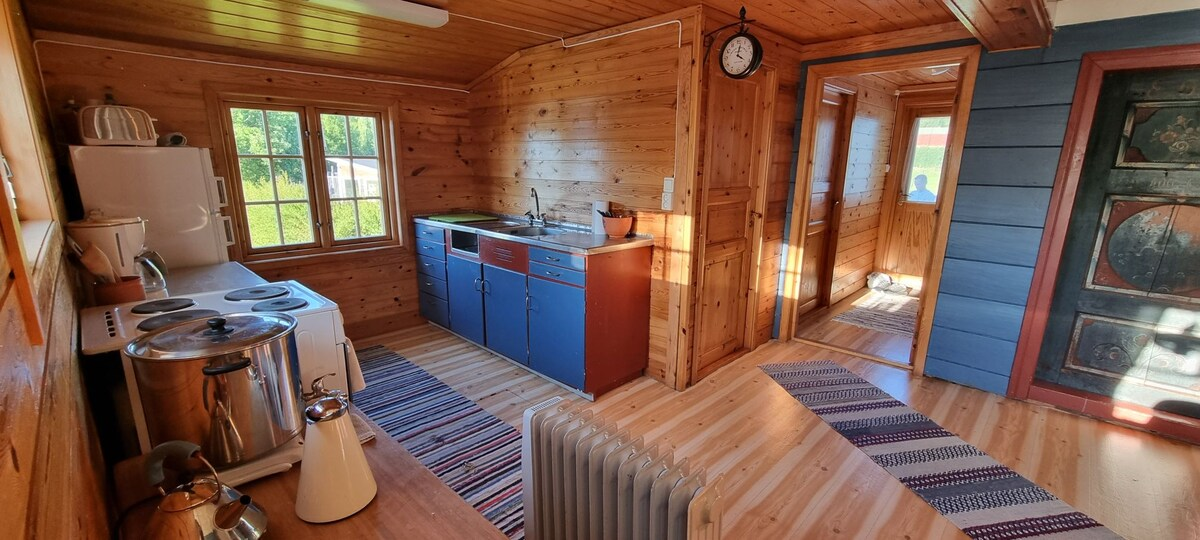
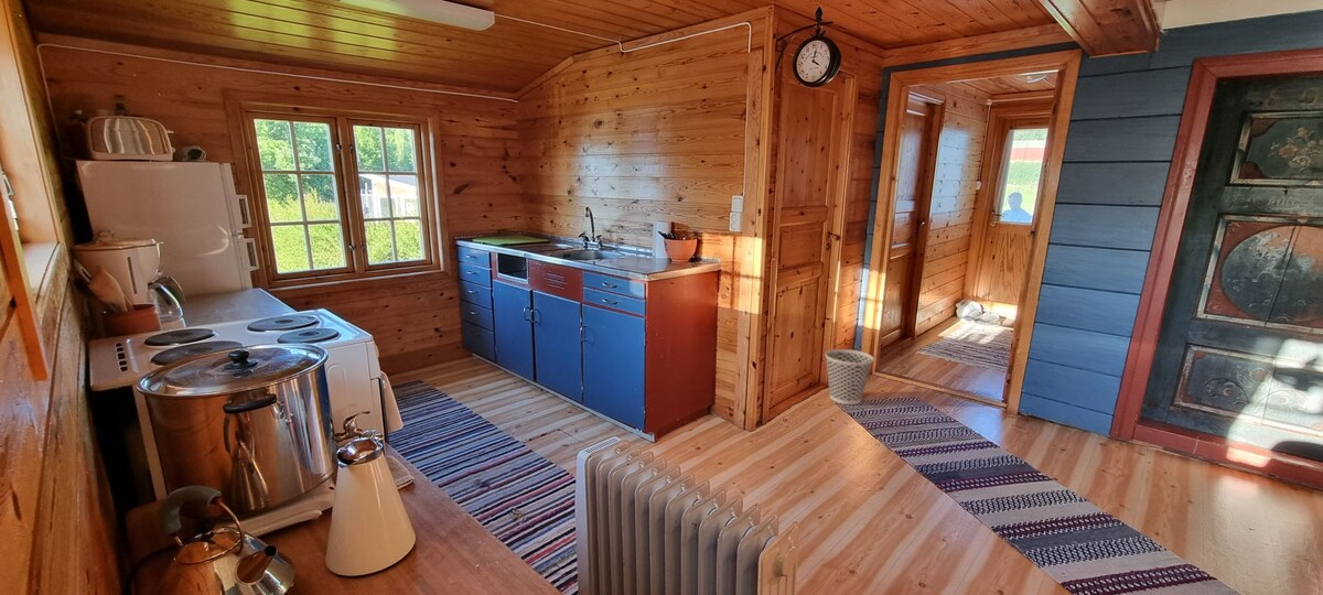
+ wastebasket [824,348,875,405]
